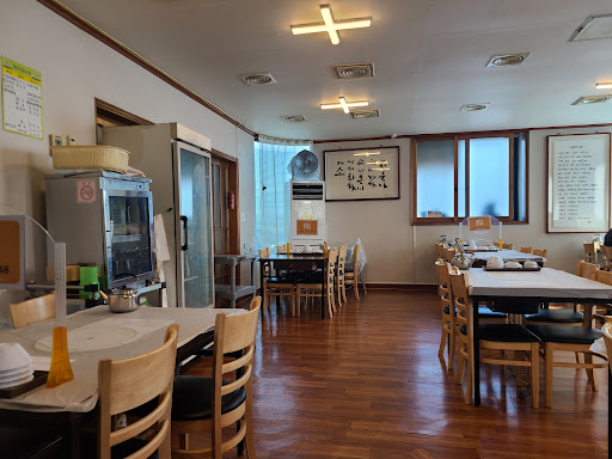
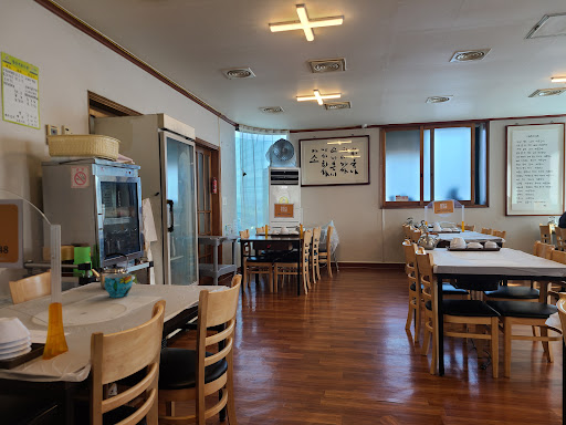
+ cup [104,272,134,299]
